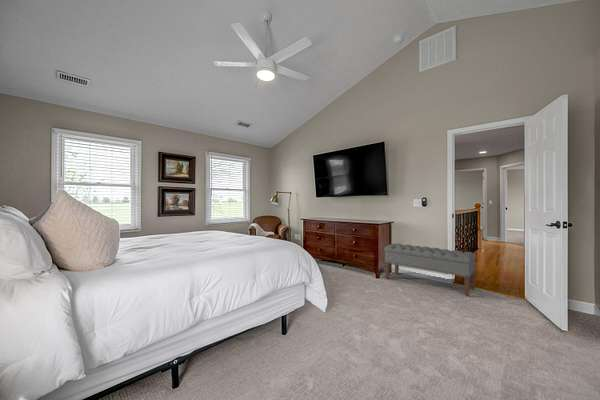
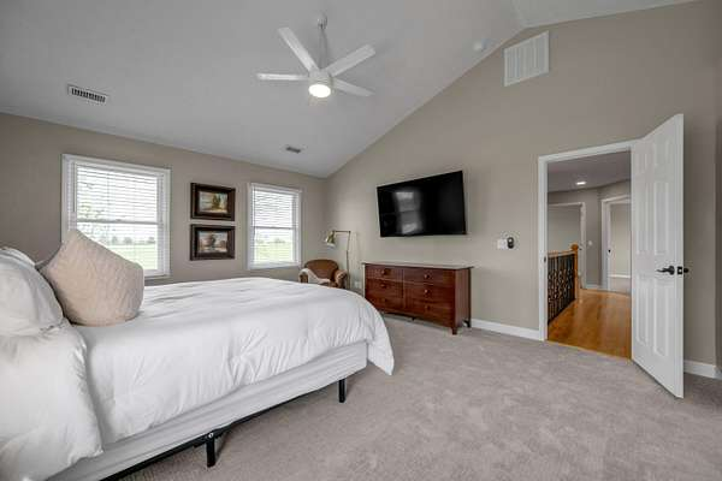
- bench [383,242,477,298]
